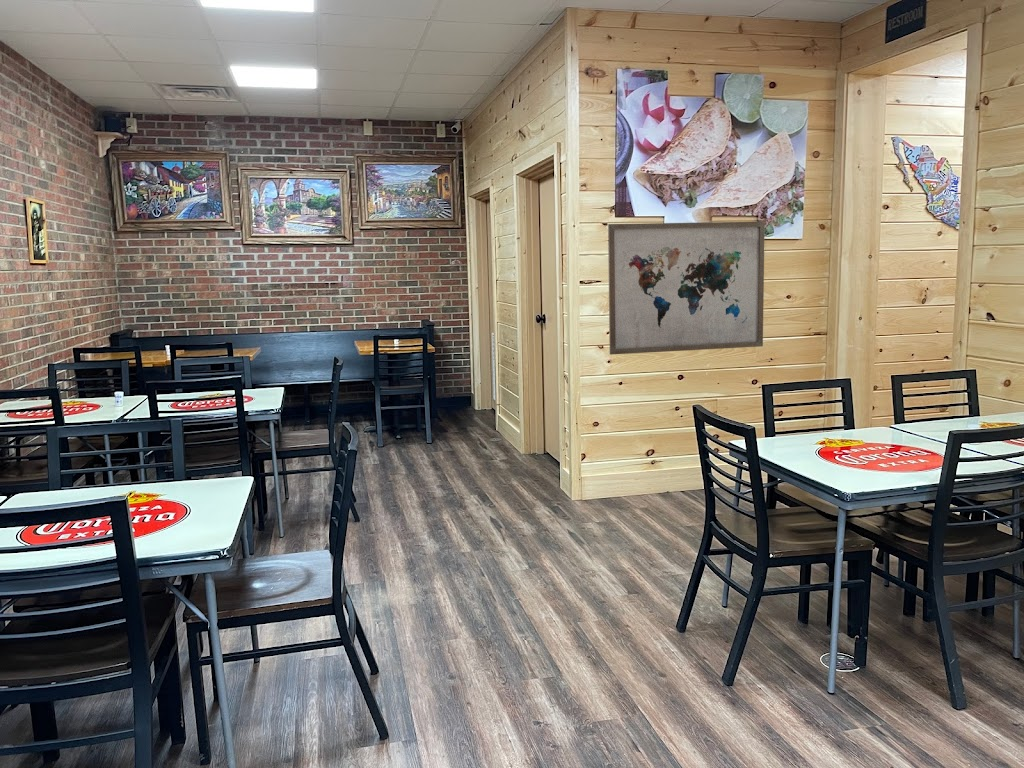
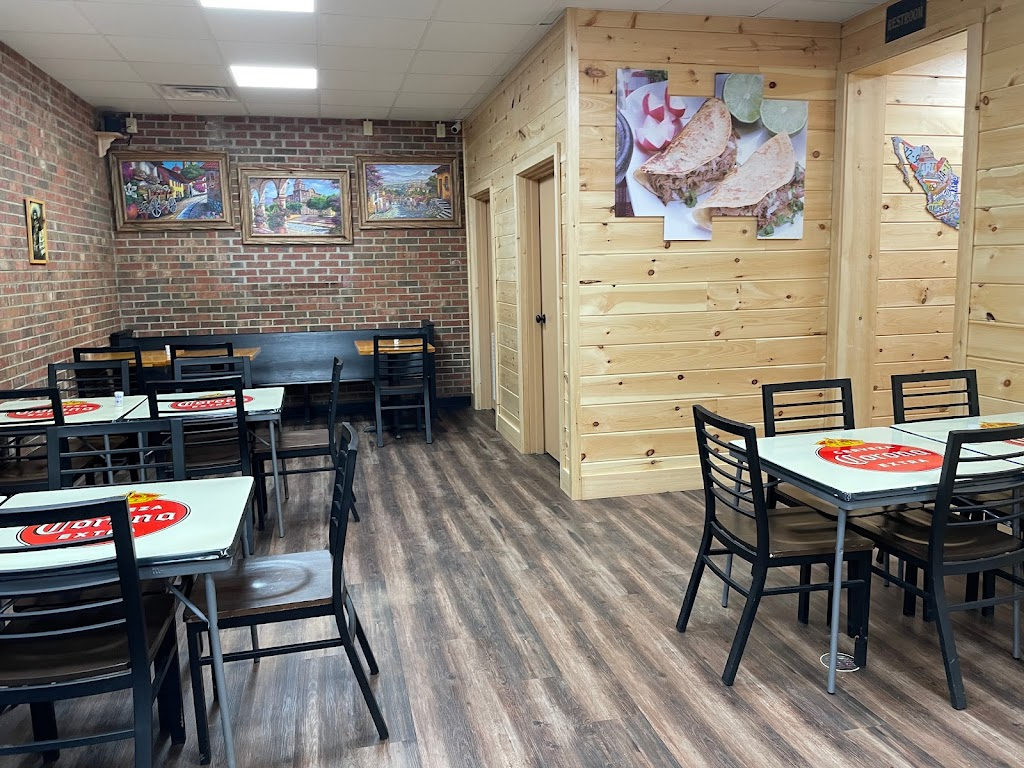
- wall art [607,220,766,356]
